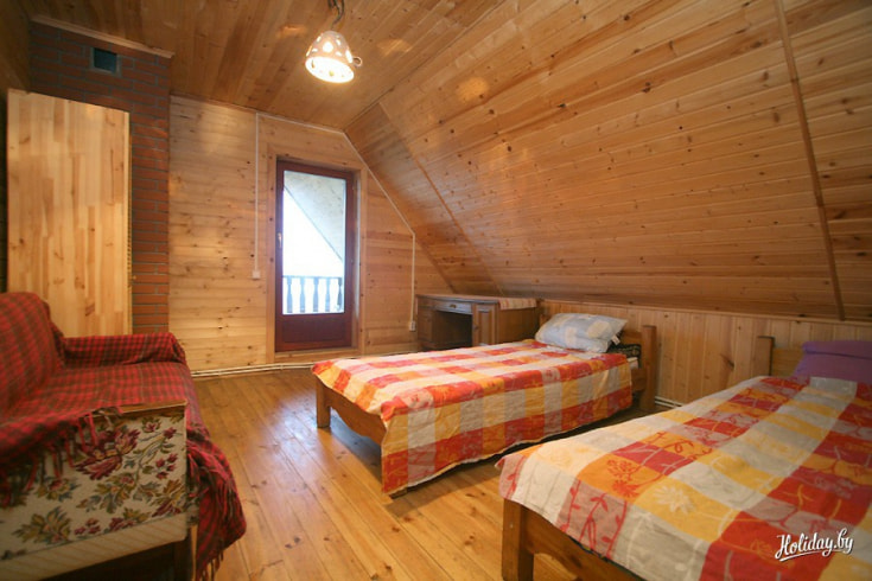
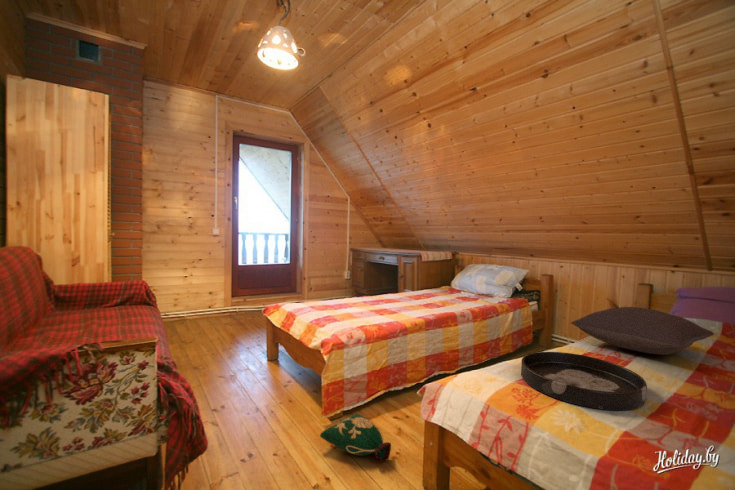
+ bag [319,413,392,463]
+ pillow [570,306,715,356]
+ tray [520,351,648,411]
